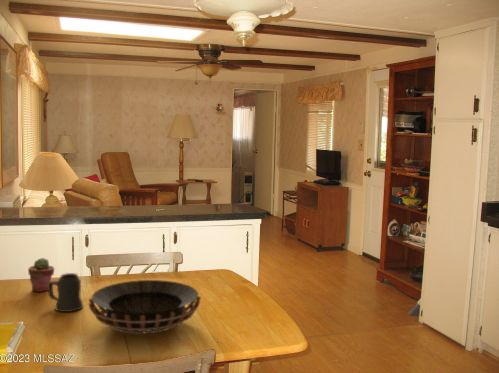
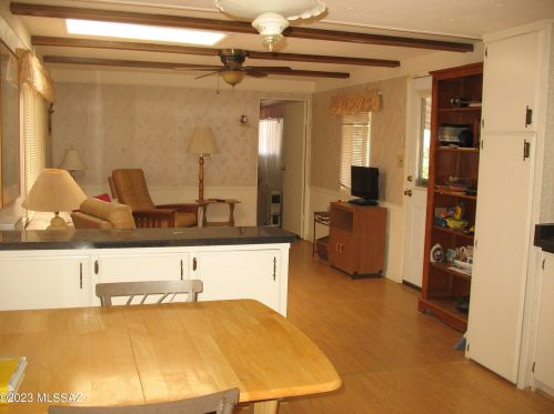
- decorative bowl [88,279,202,335]
- mug [47,272,84,313]
- potted succulent [27,257,55,293]
